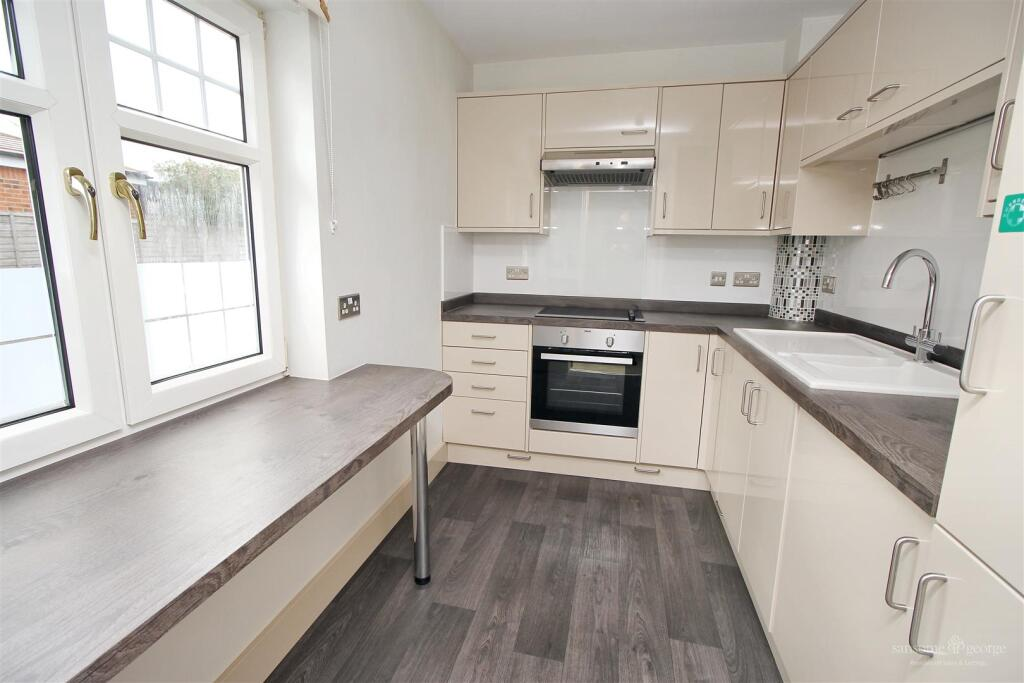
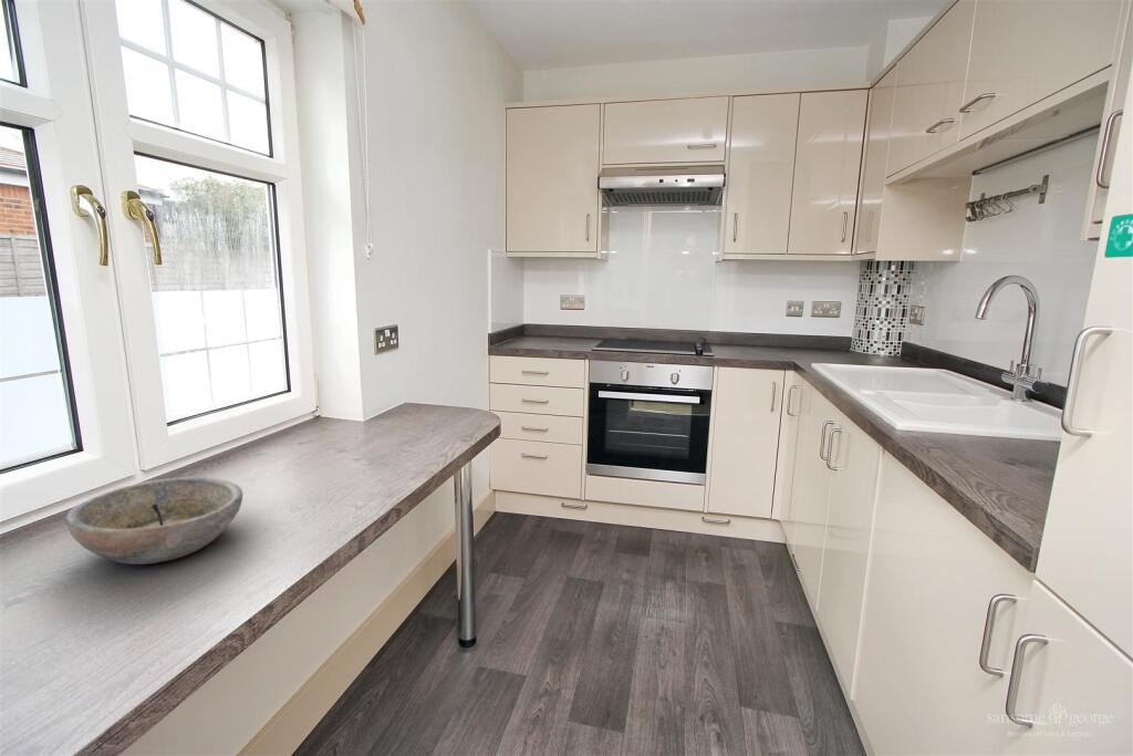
+ bowl [65,476,243,566]
